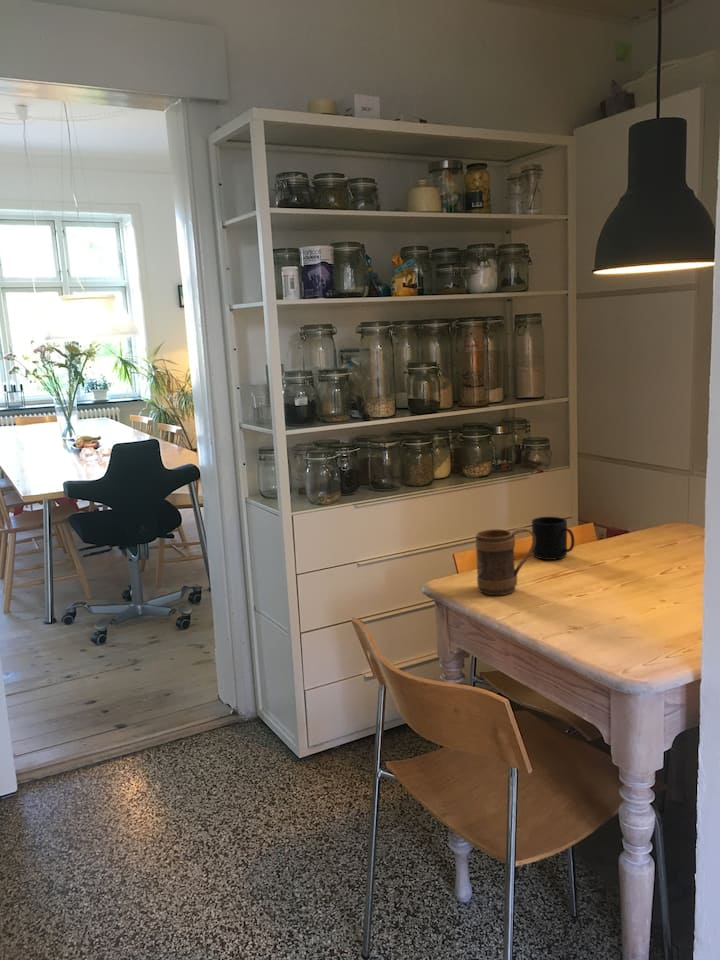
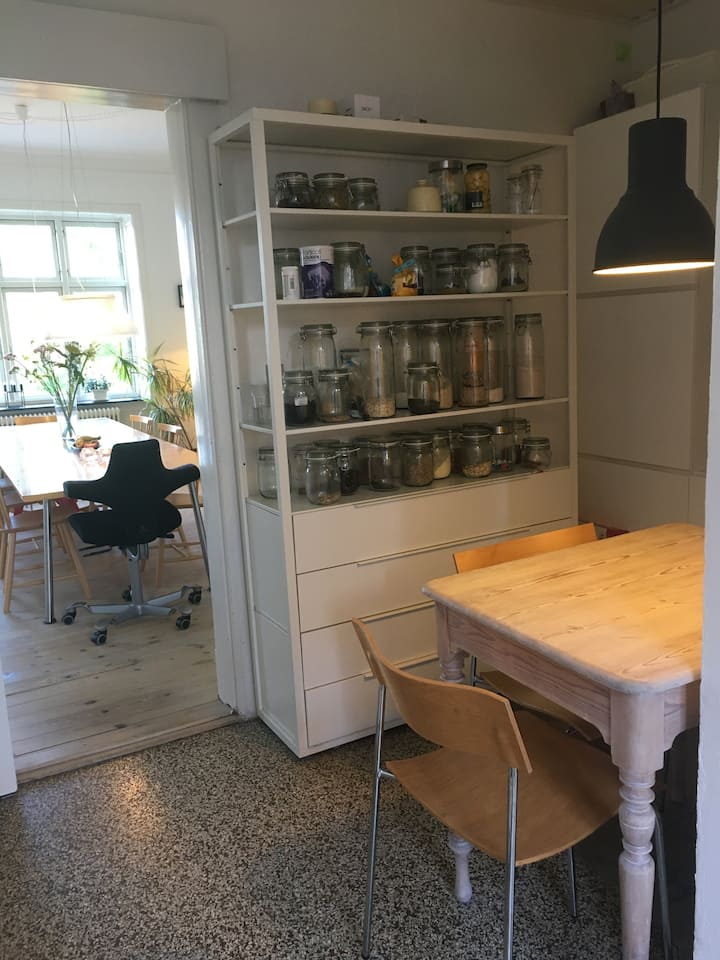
- mug [475,526,536,596]
- mug [531,516,576,561]
